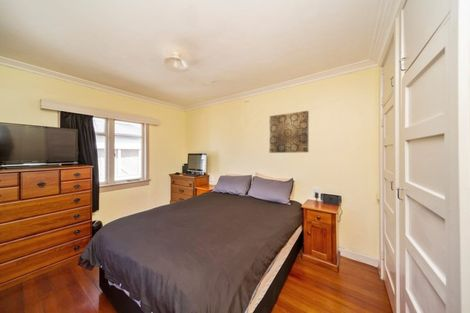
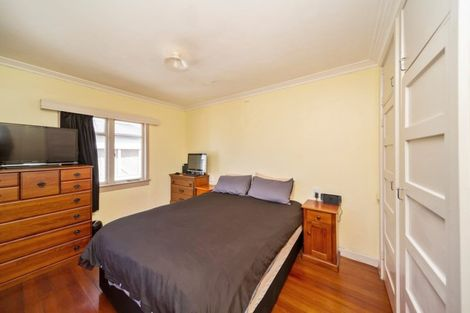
- wall art [269,110,310,154]
